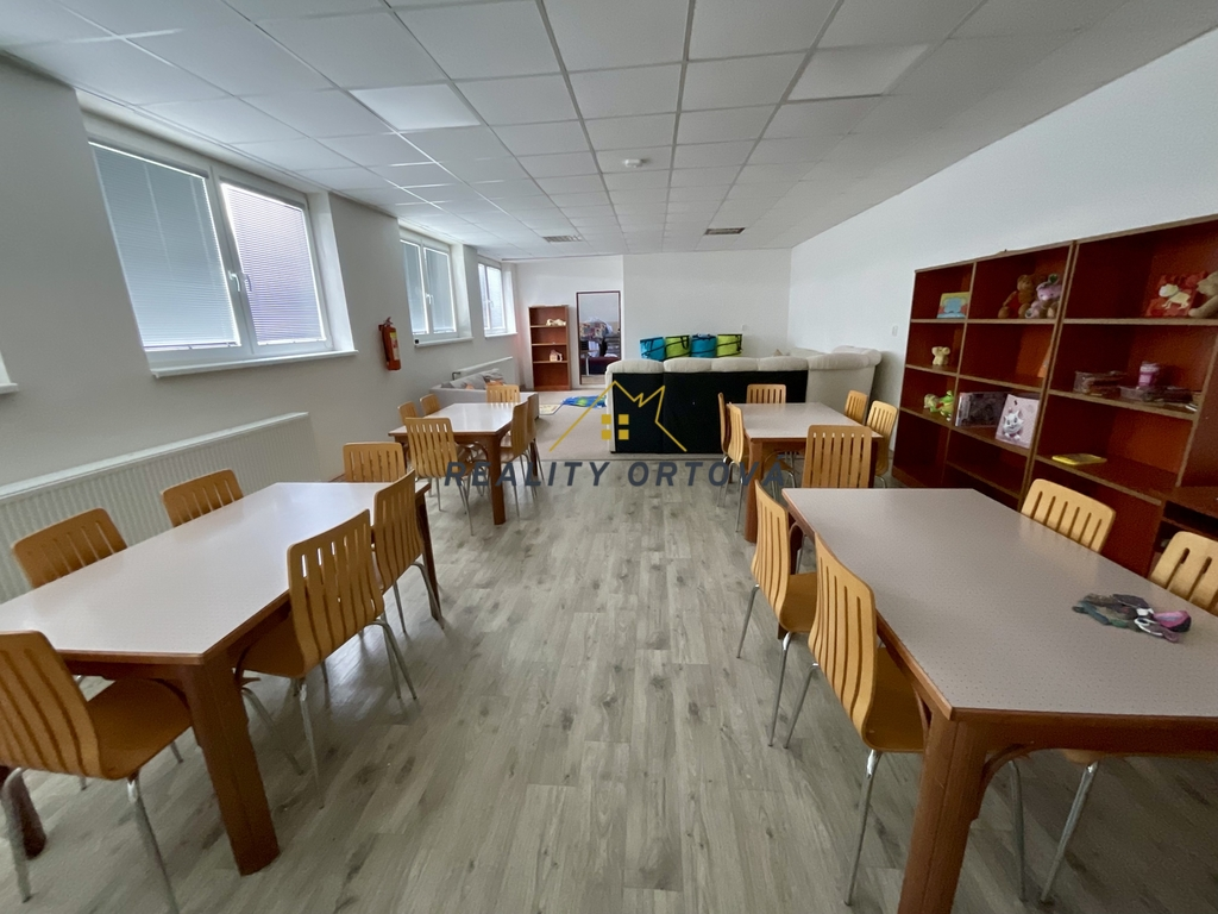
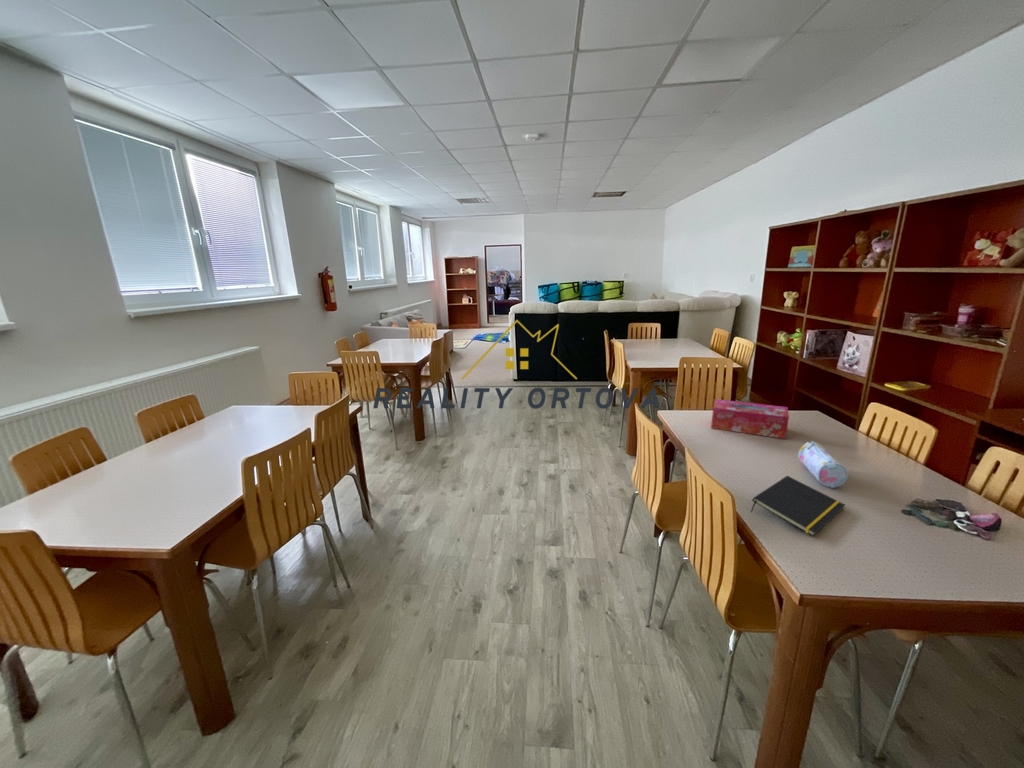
+ notepad [750,475,846,537]
+ pencil case [797,440,849,489]
+ tissue box [710,398,790,440]
